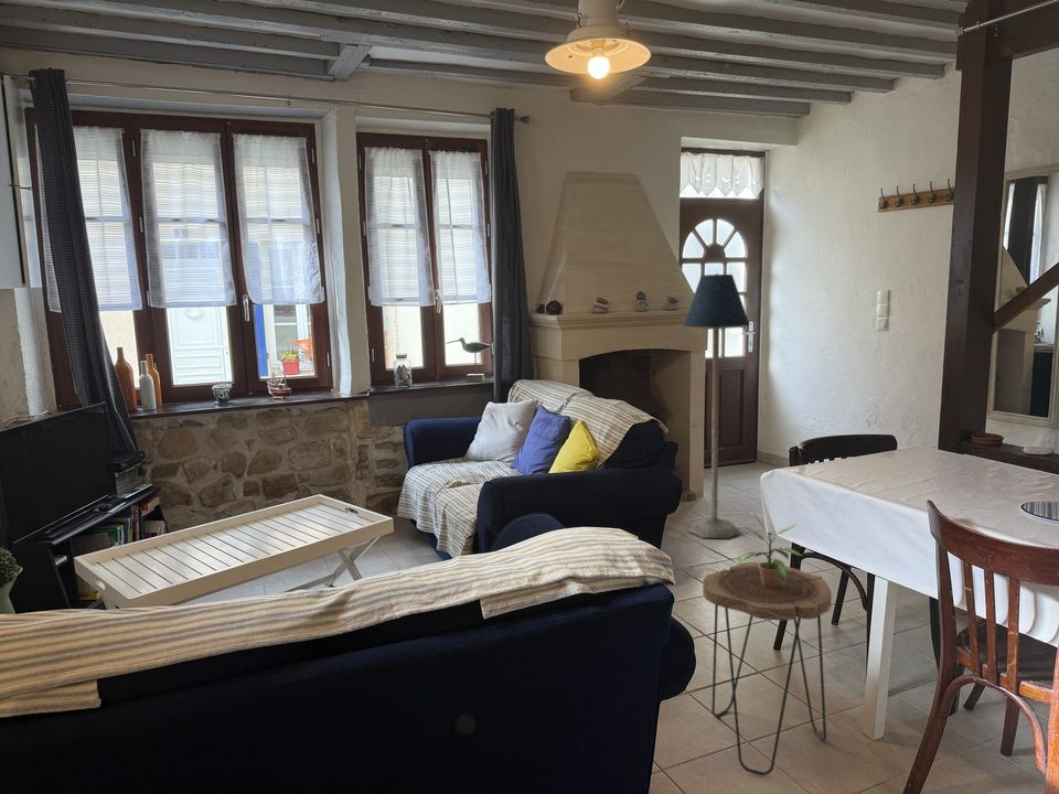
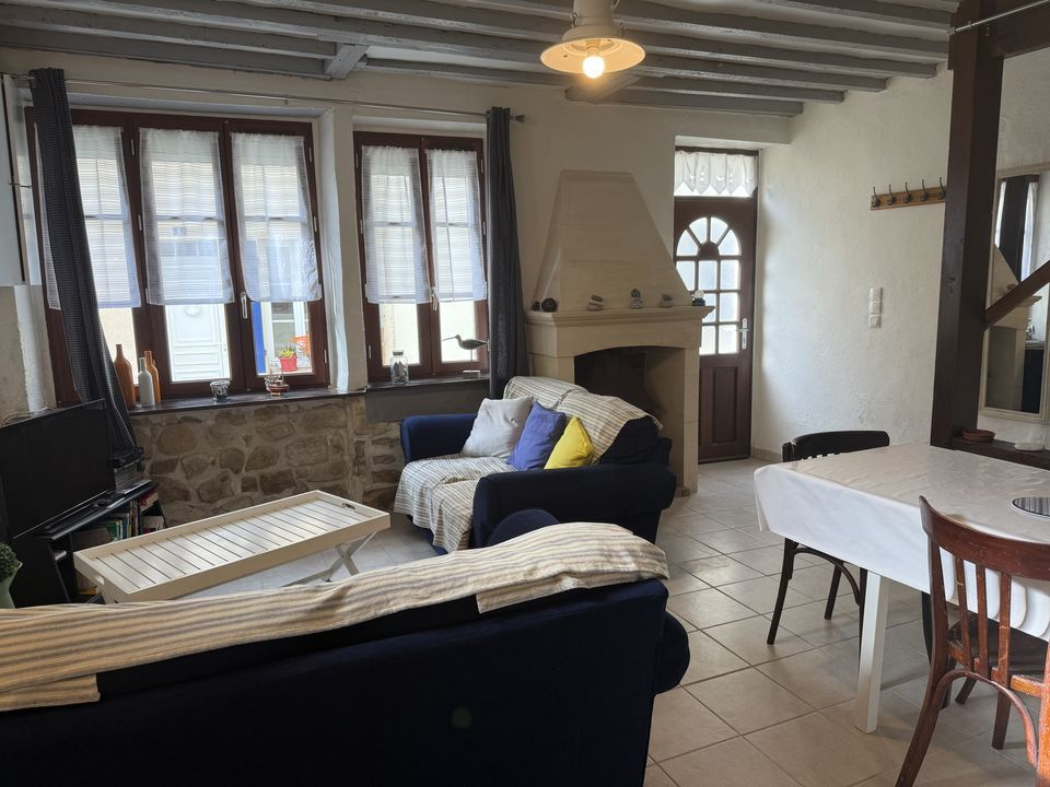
- potted plant [735,512,804,588]
- side table [702,561,833,776]
- floor lamp [683,272,750,540]
